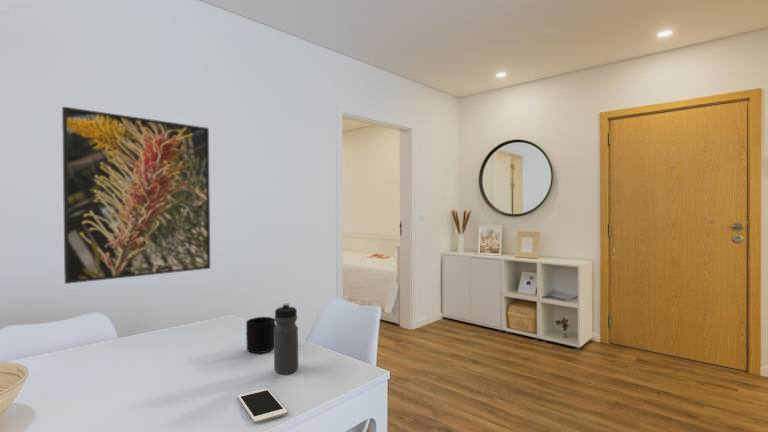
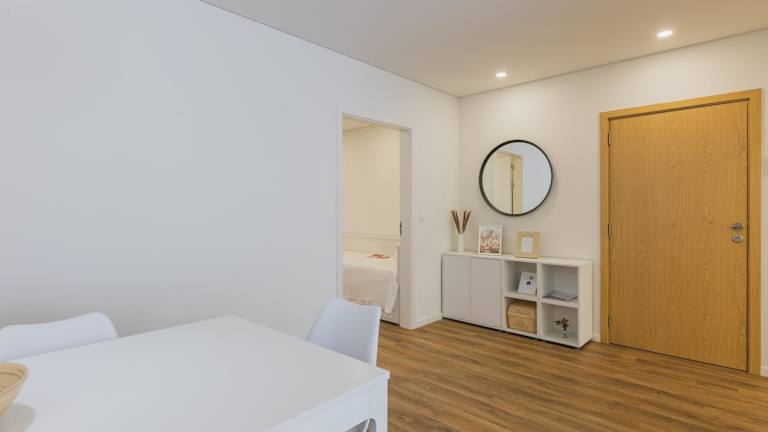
- water bottle [273,302,299,375]
- cell phone [237,388,288,424]
- mug [245,316,276,354]
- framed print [61,106,211,285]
